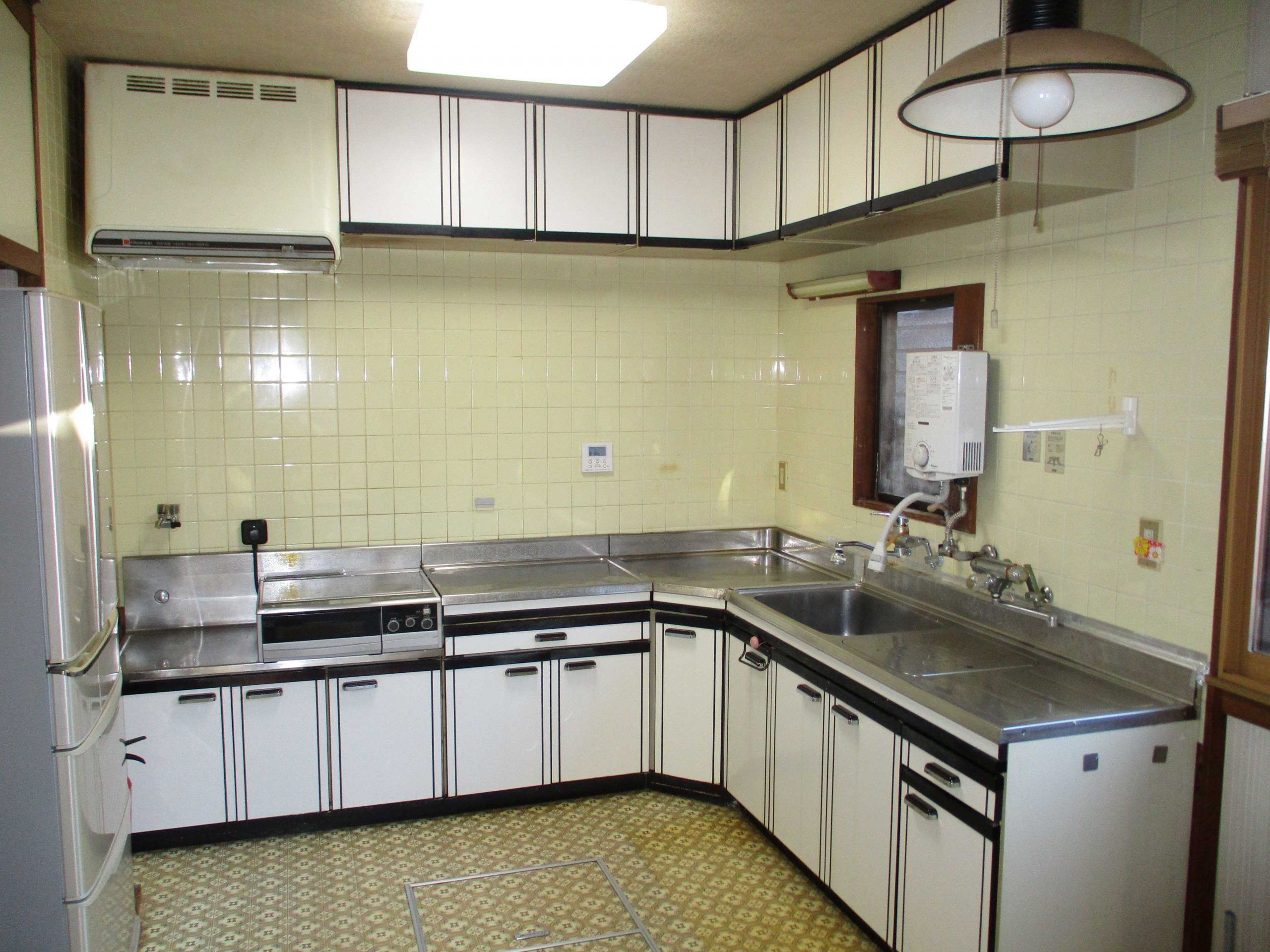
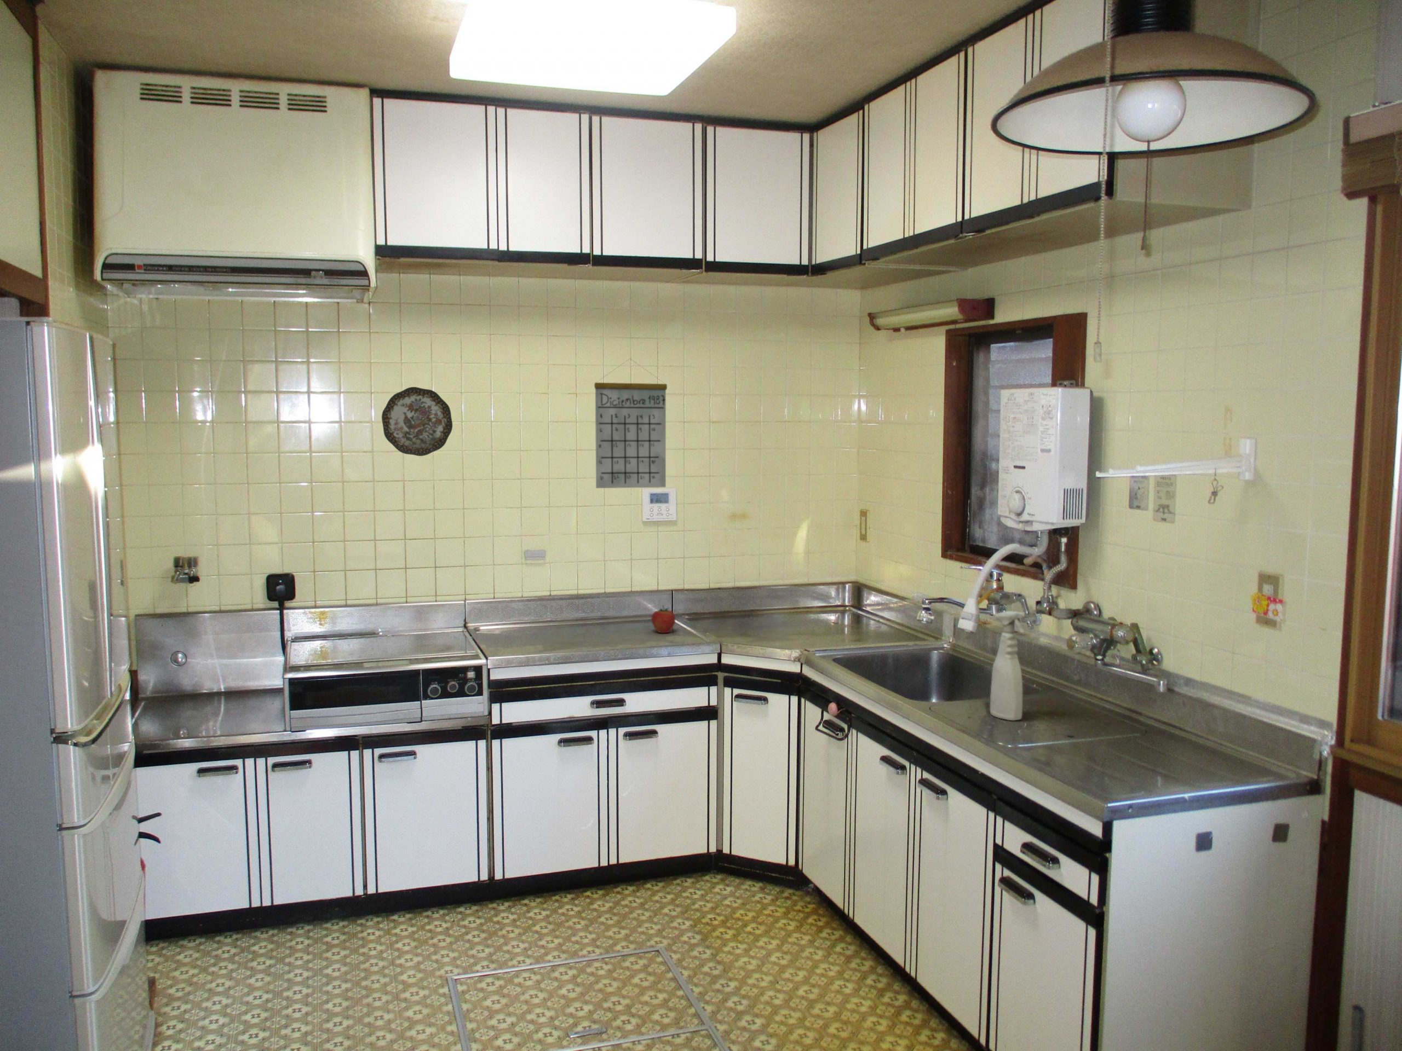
+ decorative plate [381,386,453,457]
+ spray bottle [989,611,1026,721]
+ apple [651,605,676,634]
+ calendar [594,358,668,489]
